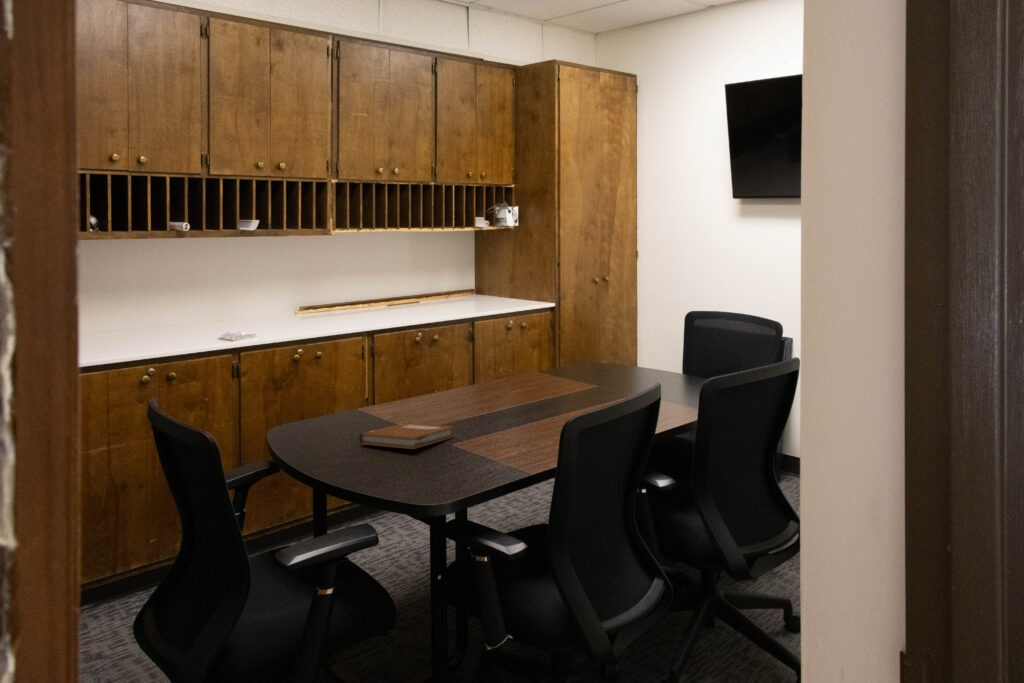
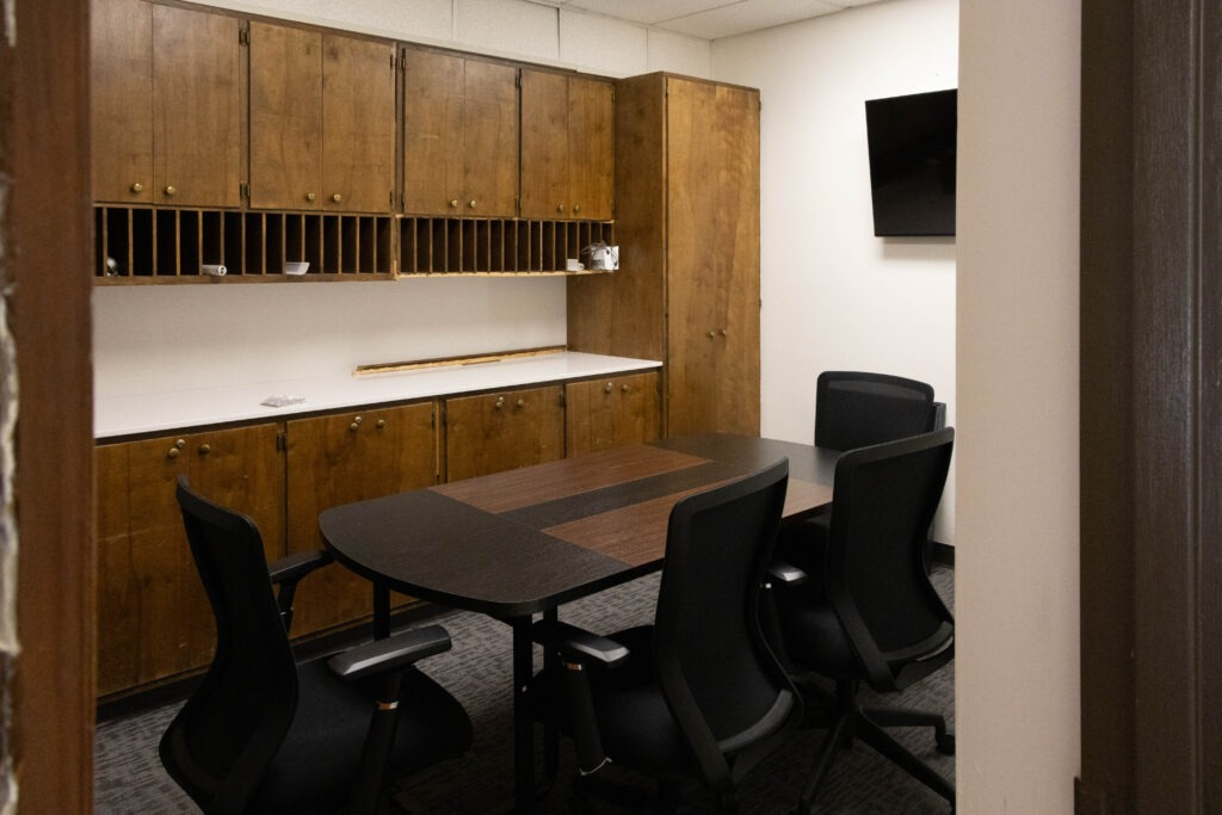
- notebook [358,422,455,450]
